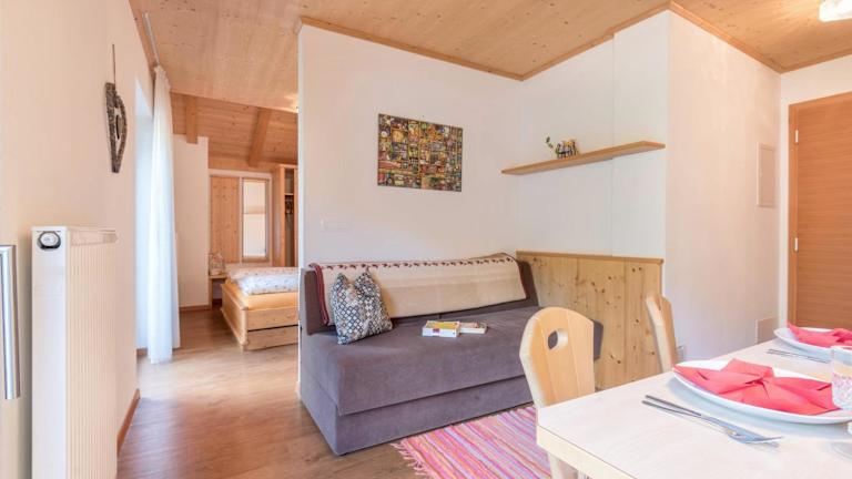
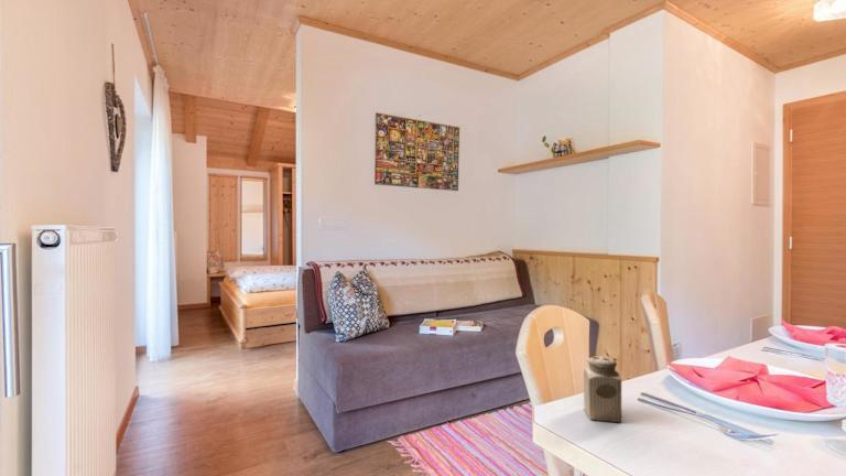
+ salt shaker [583,355,622,423]
